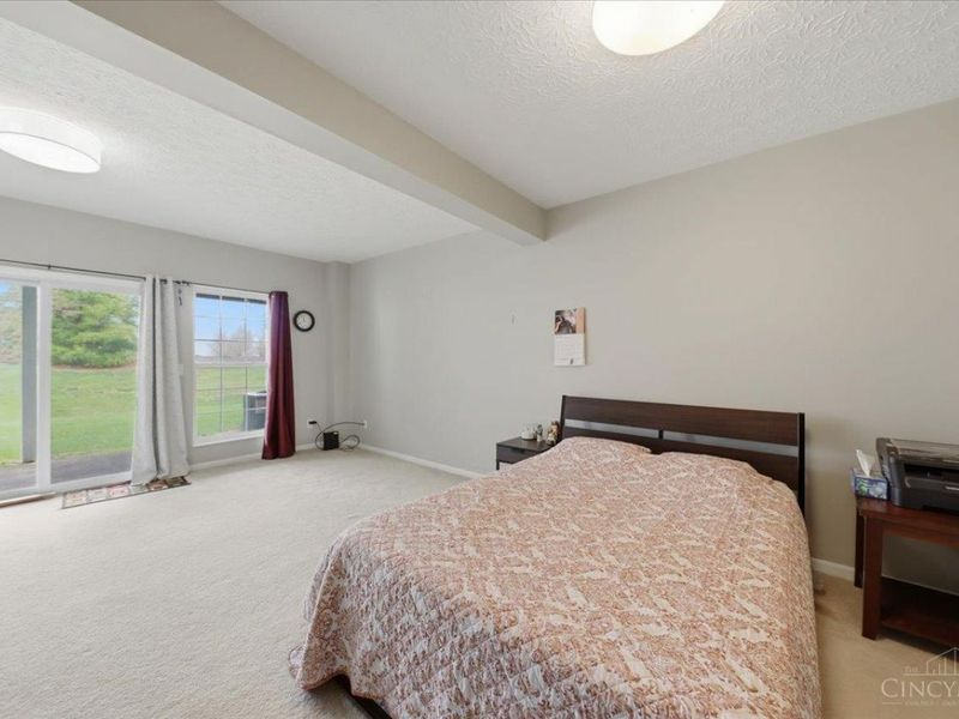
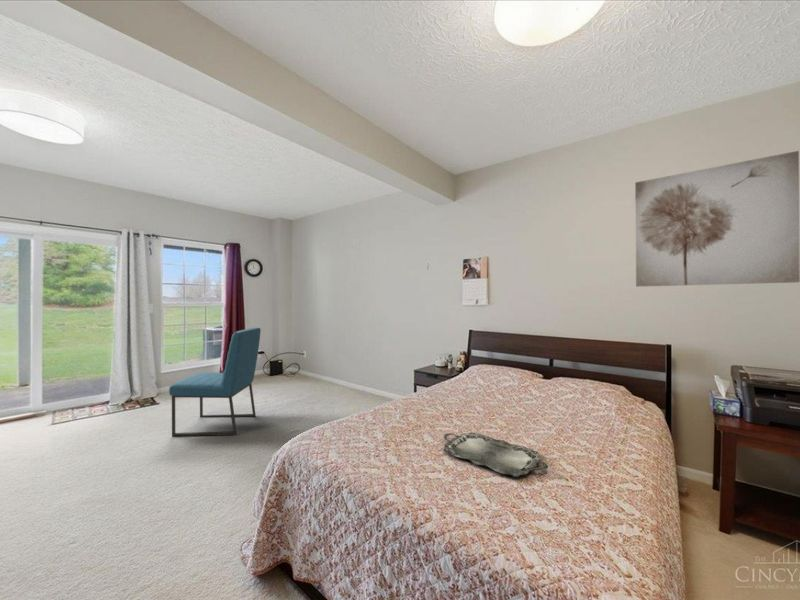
+ serving tray [442,431,549,478]
+ wall art [634,150,800,288]
+ chair [168,327,262,437]
